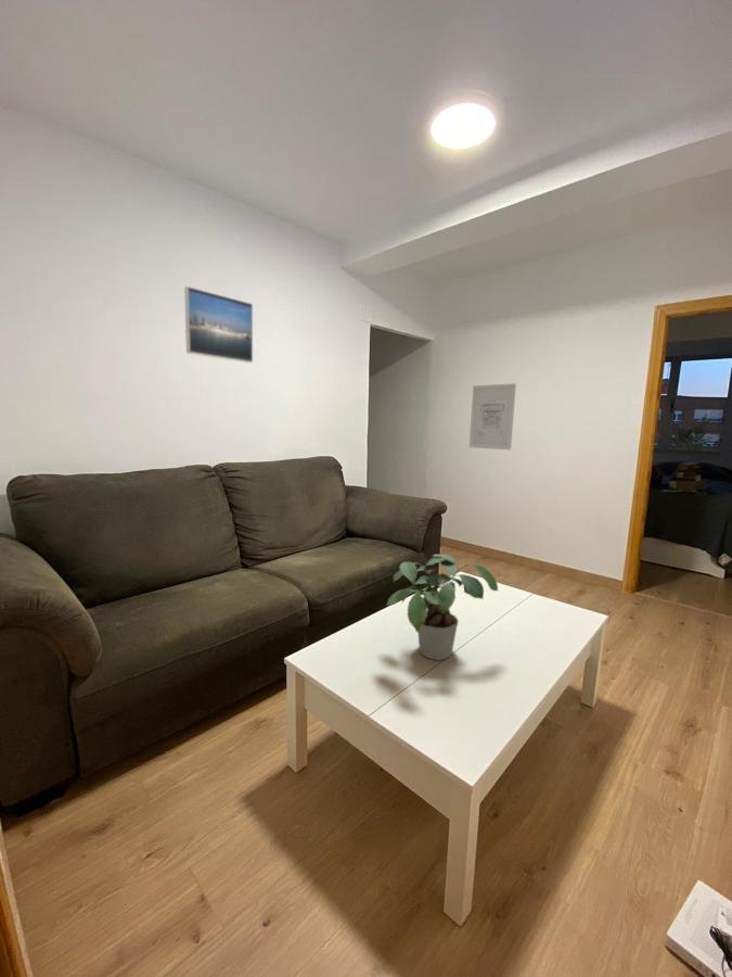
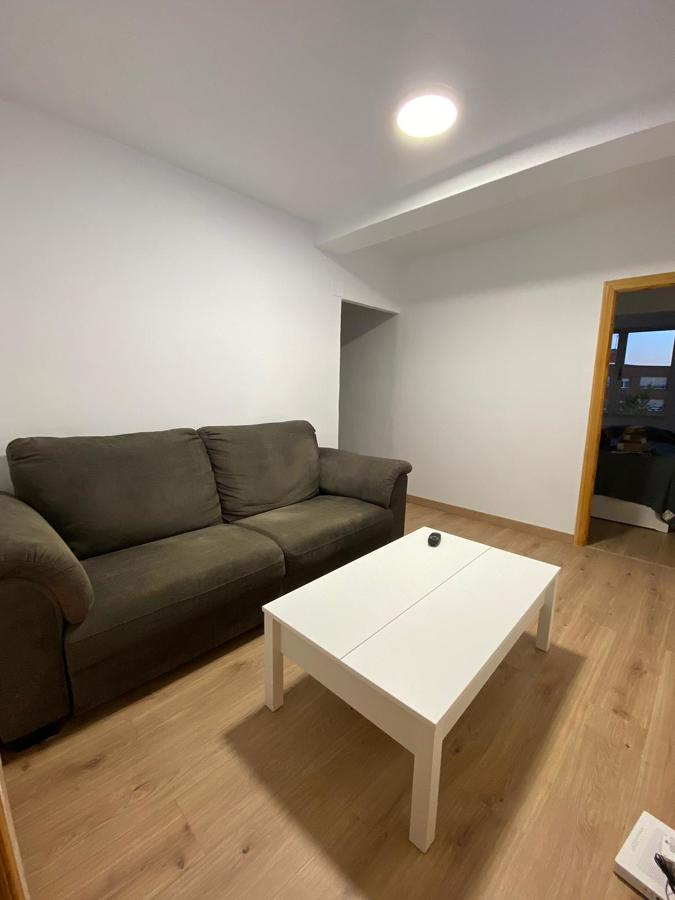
- wall art [468,382,517,451]
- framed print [183,286,254,364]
- potted plant [385,553,499,661]
